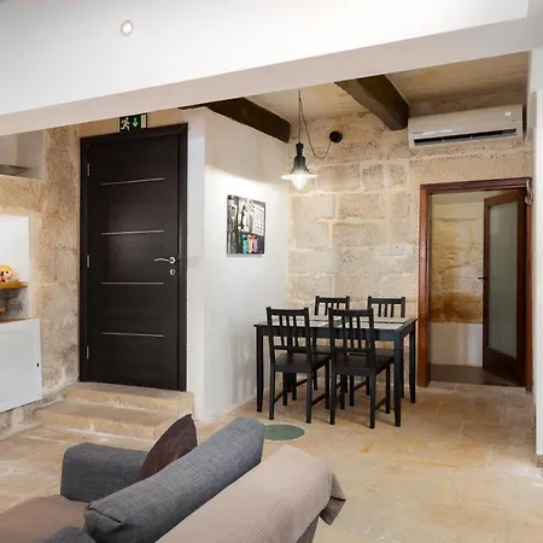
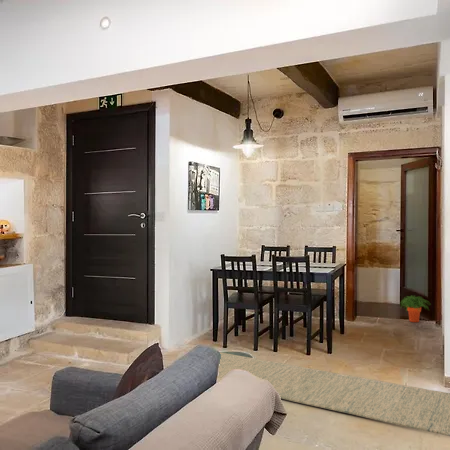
+ potted plant [399,294,432,323]
+ rug [218,351,450,437]
